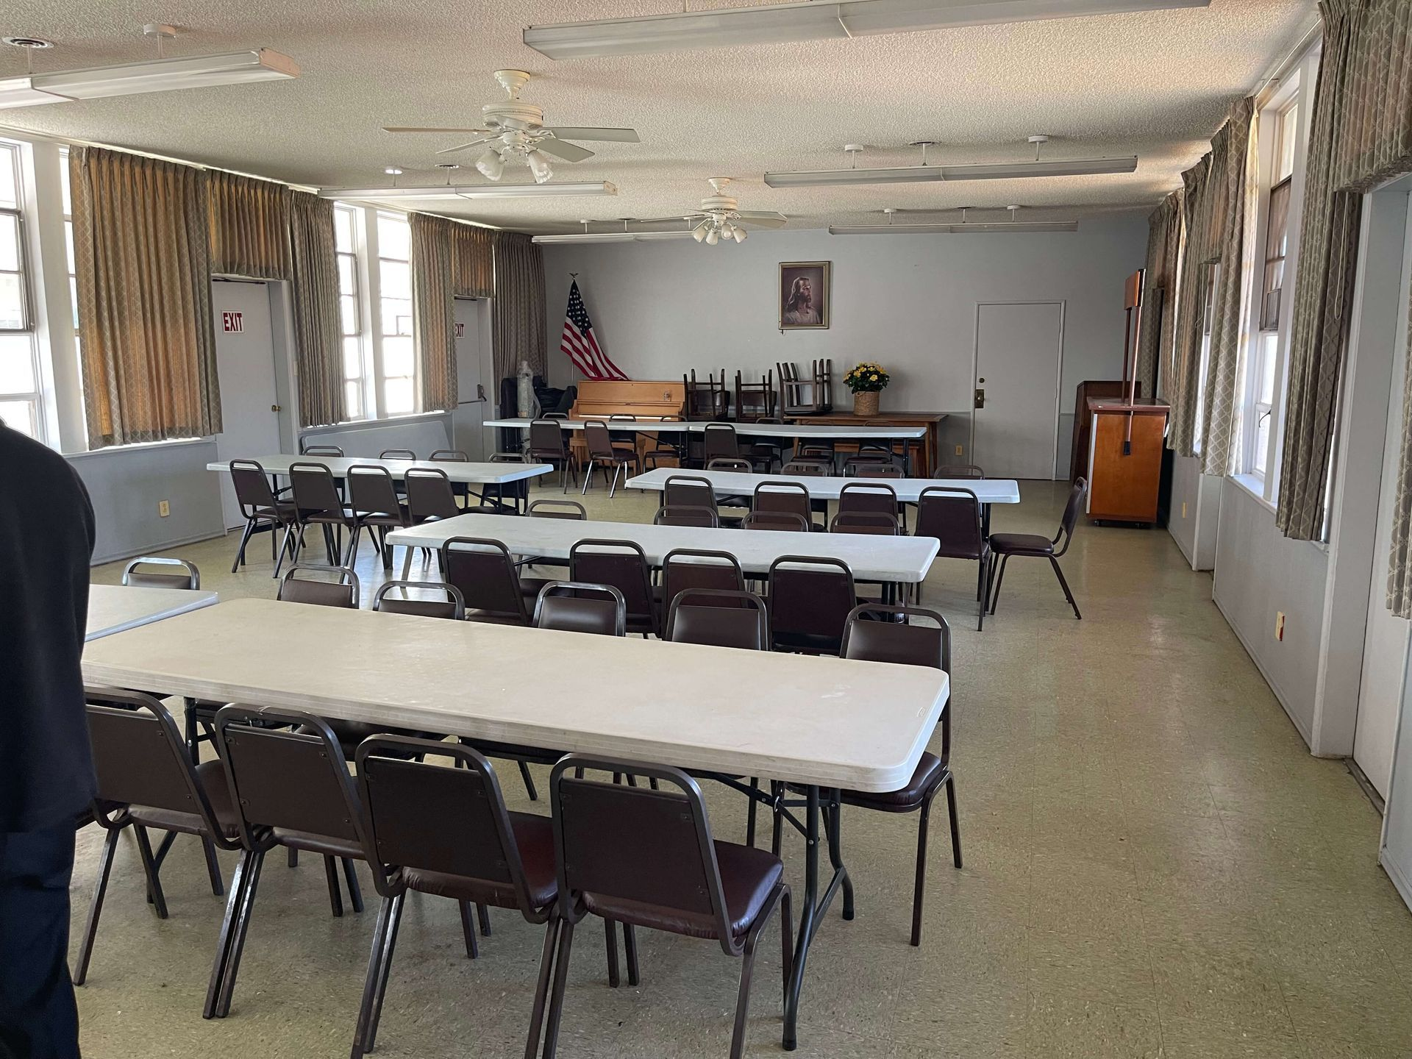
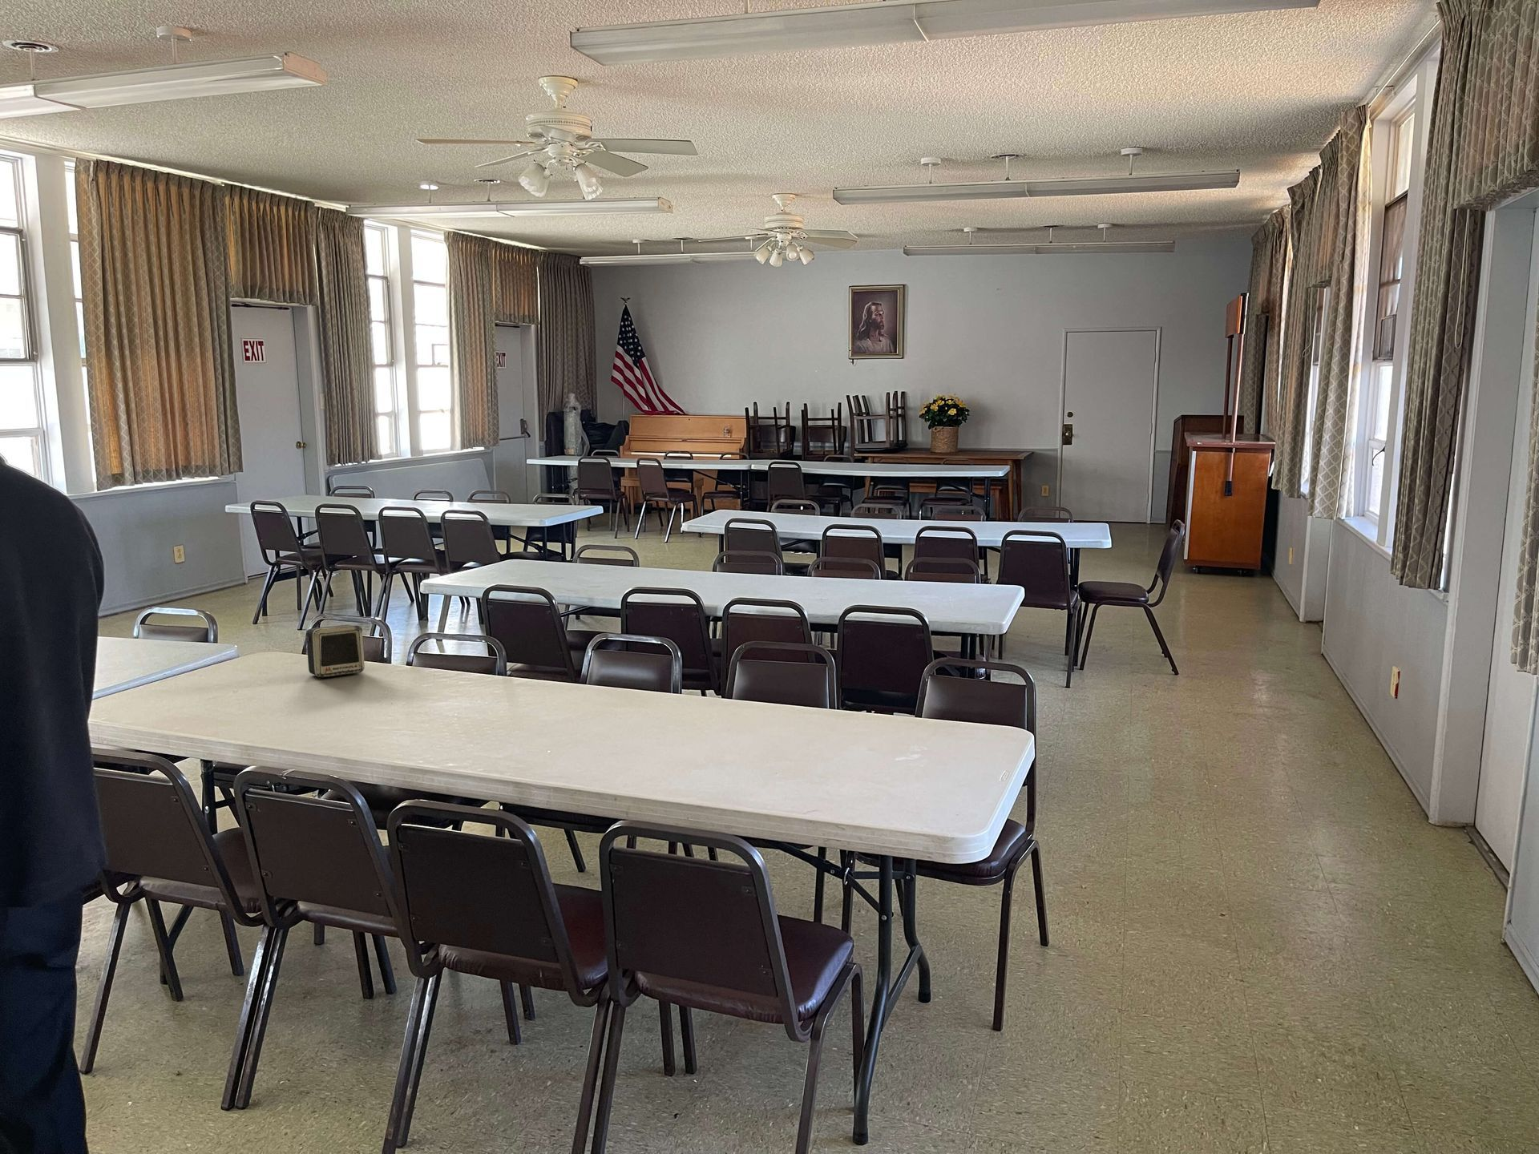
+ speaker [304,624,366,678]
